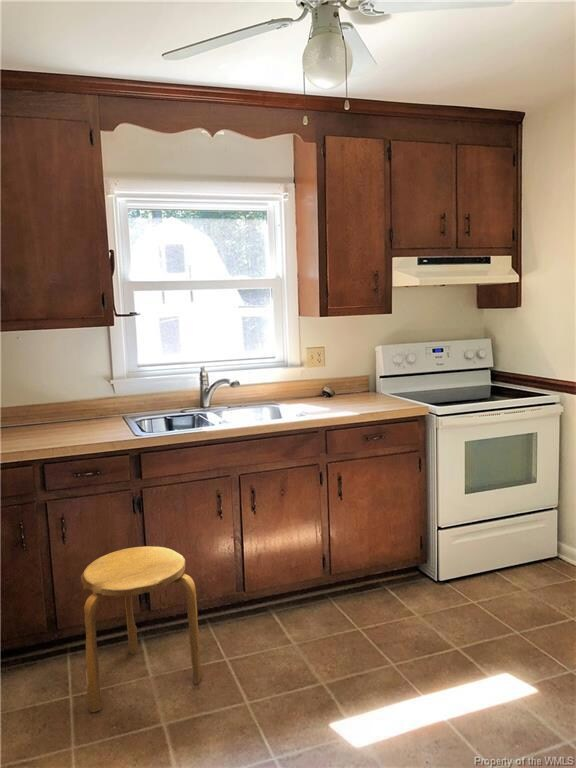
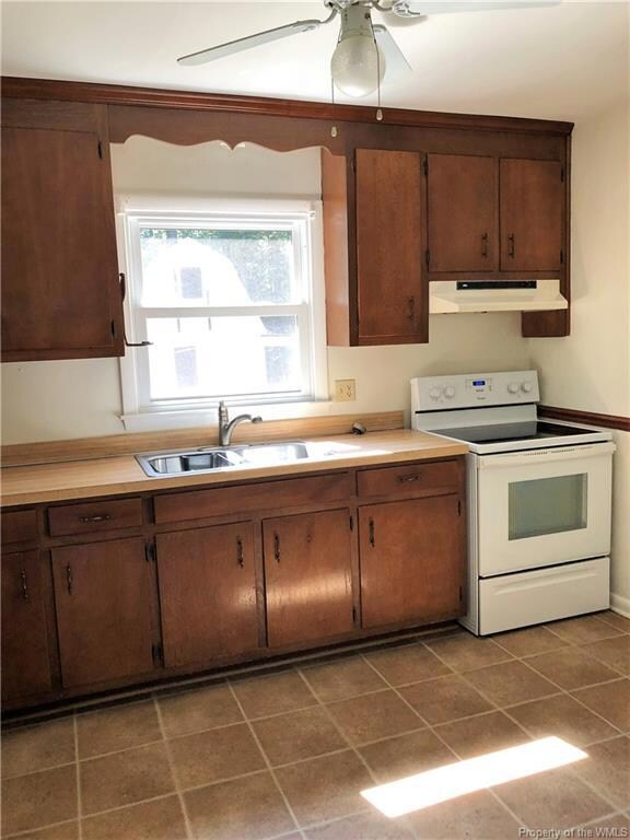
- stool [80,545,202,713]
